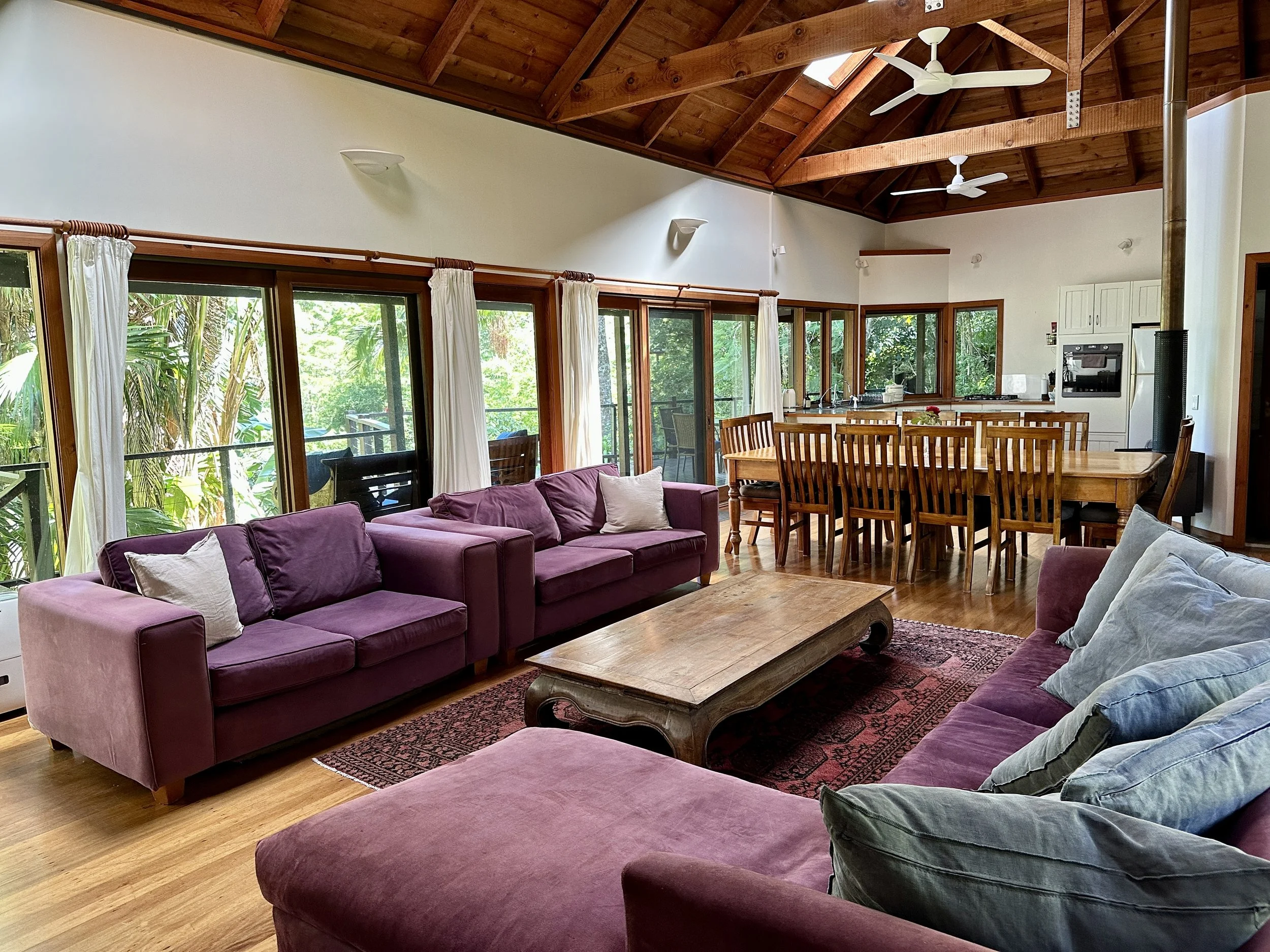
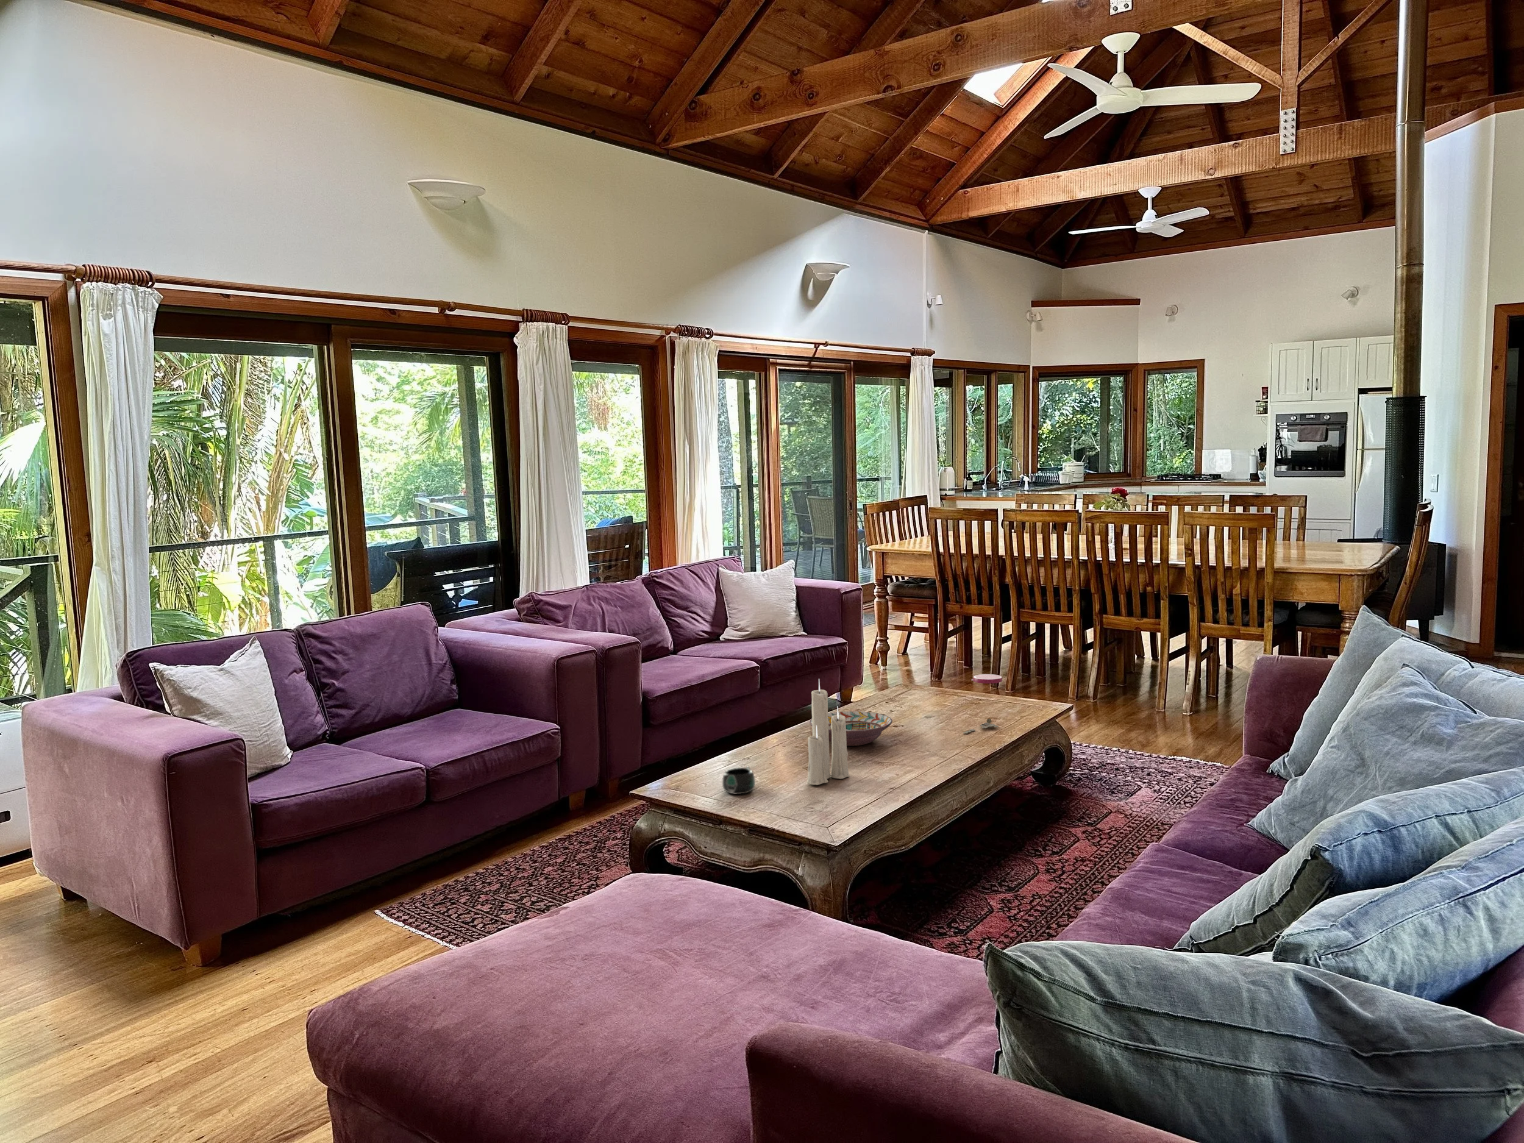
+ decorative bowl [809,711,893,747]
+ jar [962,674,1003,734]
+ mug [721,766,756,795]
+ candle [806,678,851,785]
